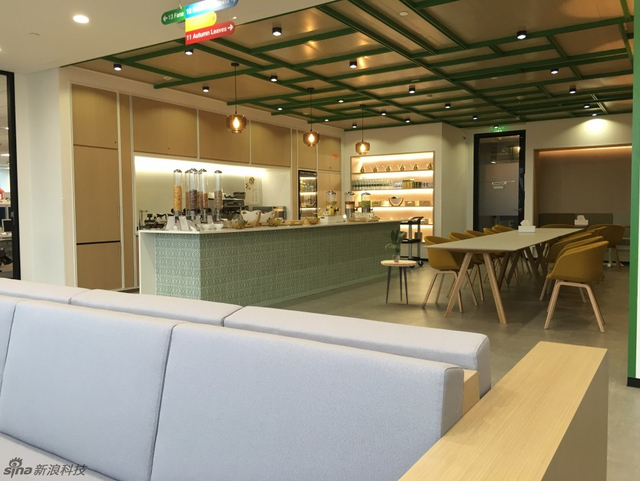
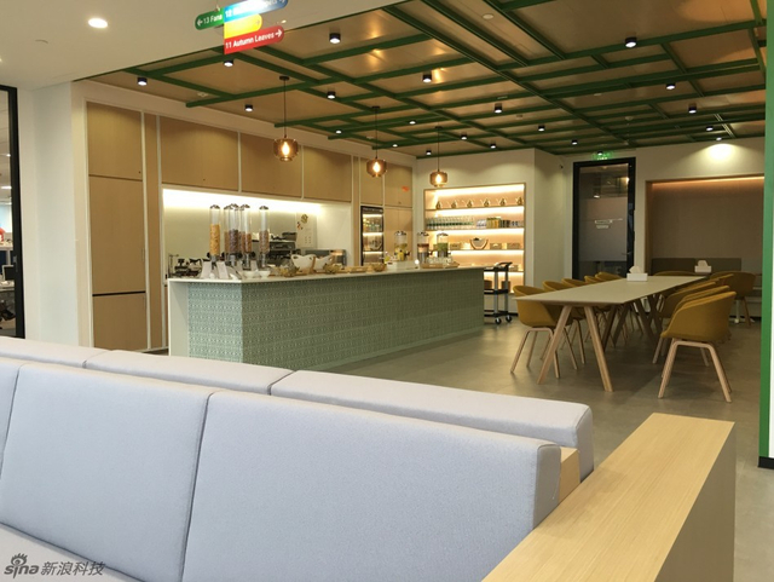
- potted plant [383,228,407,263]
- side table [380,259,417,305]
